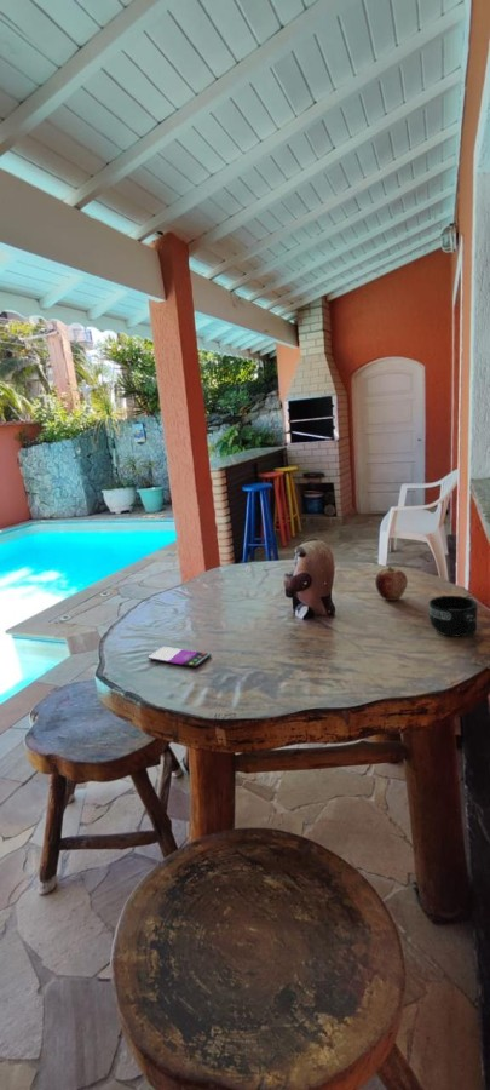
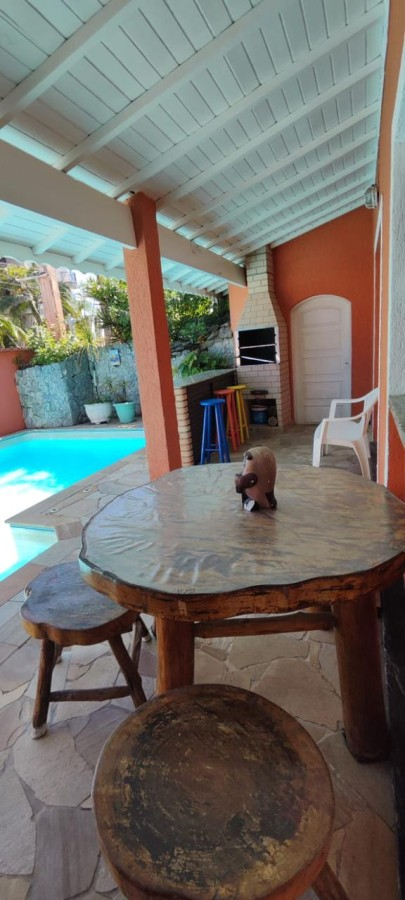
- mug [428,595,479,638]
- apple [374,566,409,602]
- smartphone [146,646,212,669]
